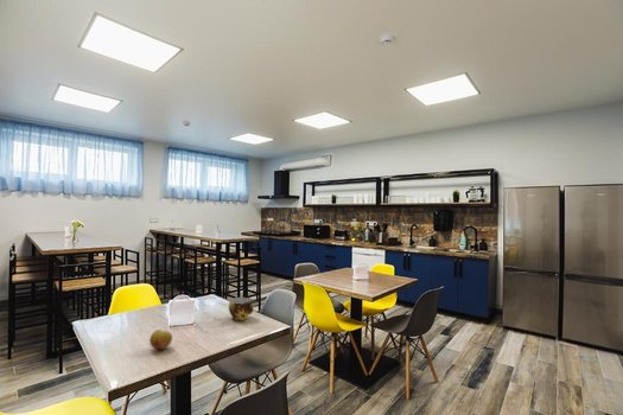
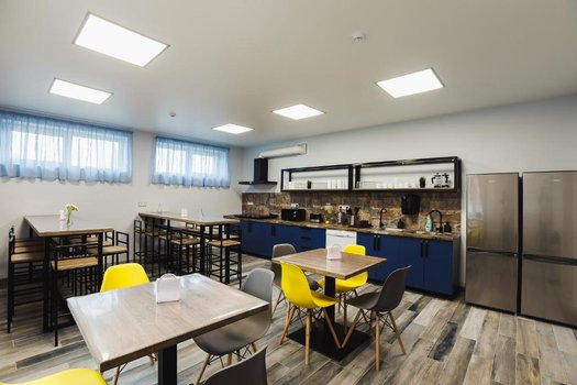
- fruit [148,328,173,350]
- cup [228,296,254,321]
